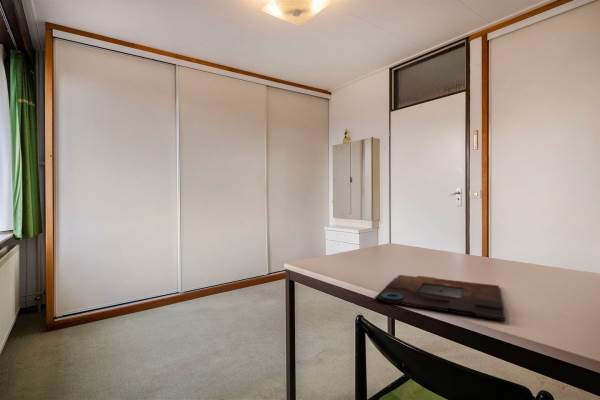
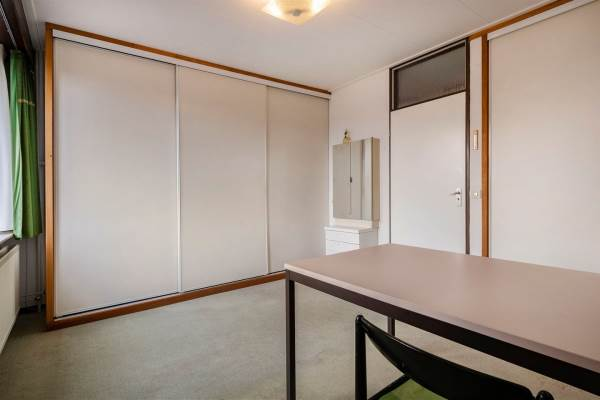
- mouse pad [374,274,506,322]
